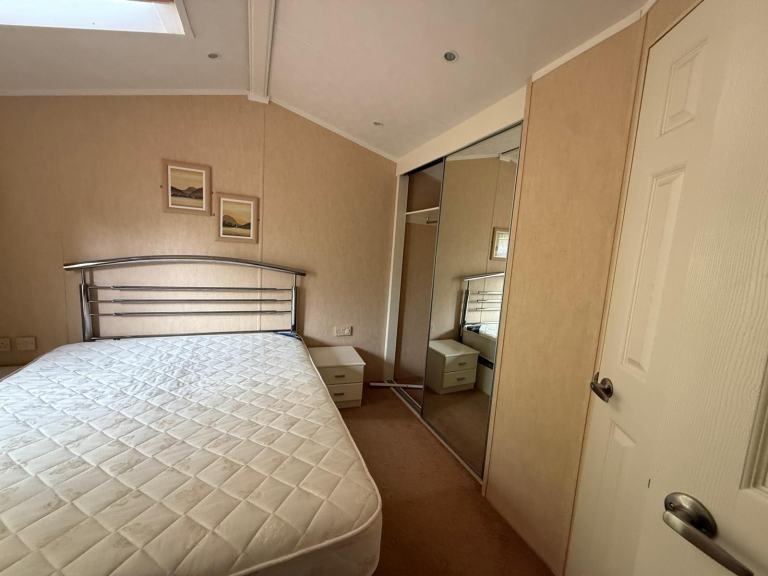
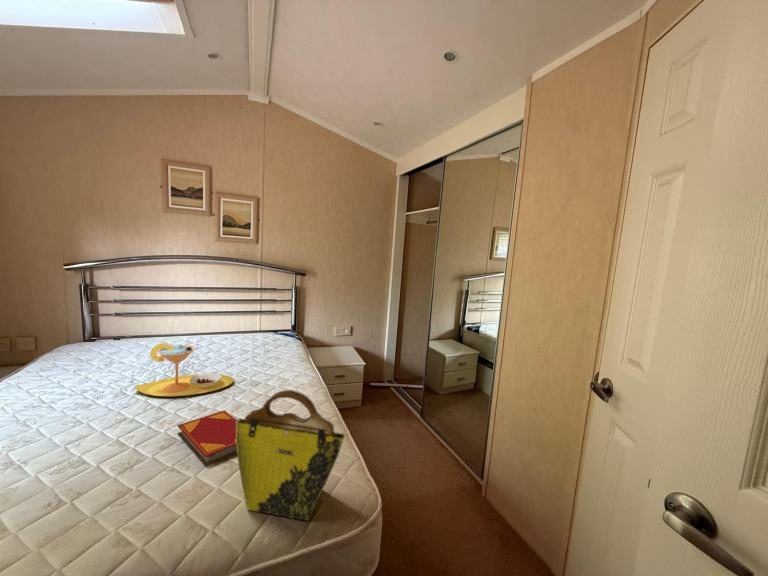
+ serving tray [134,342,234,398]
+ tote bag [236,389,346,522]
+ hardback book [176,409,238,467]
